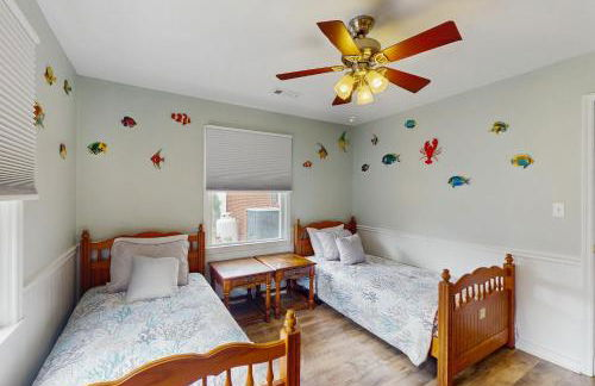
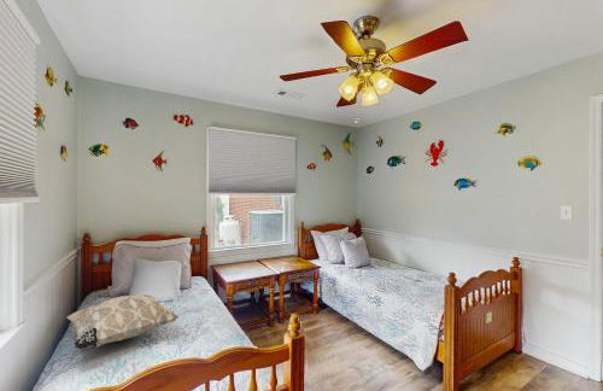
+ decorative pillow [65,293,180,350]
